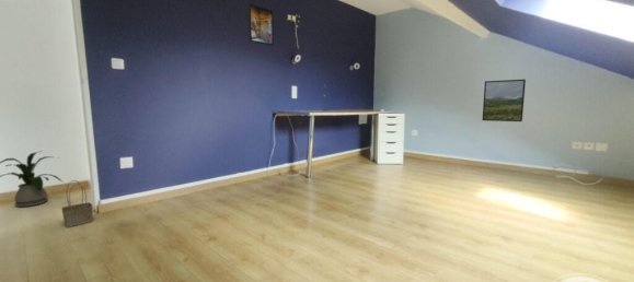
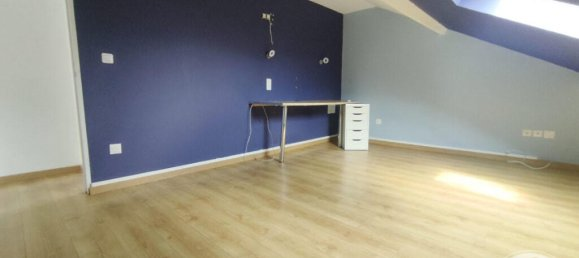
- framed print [482,79,527,122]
- basket [61,179,94,228]
- house plant [0,150,64,208]
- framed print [247,2,275,47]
